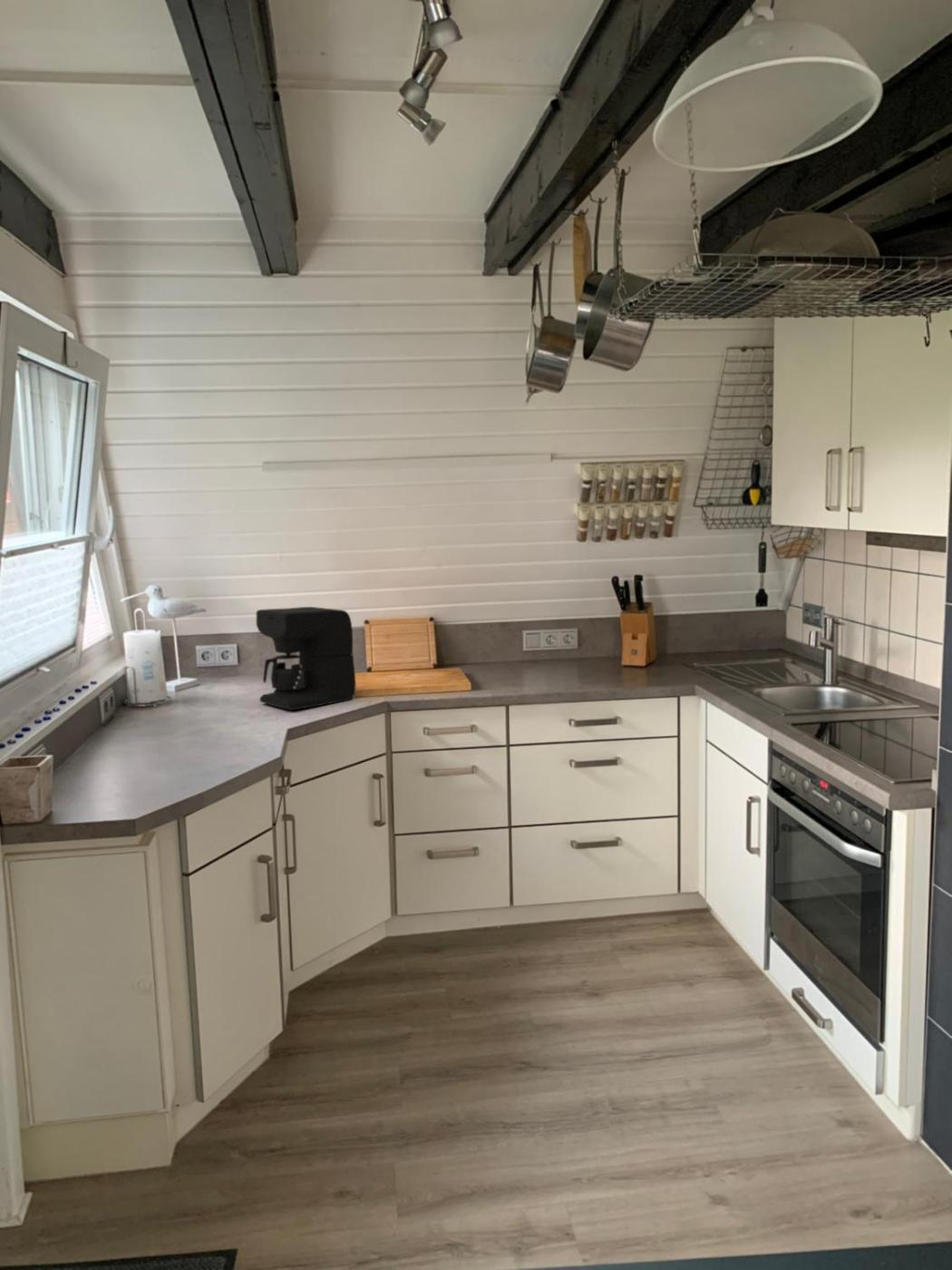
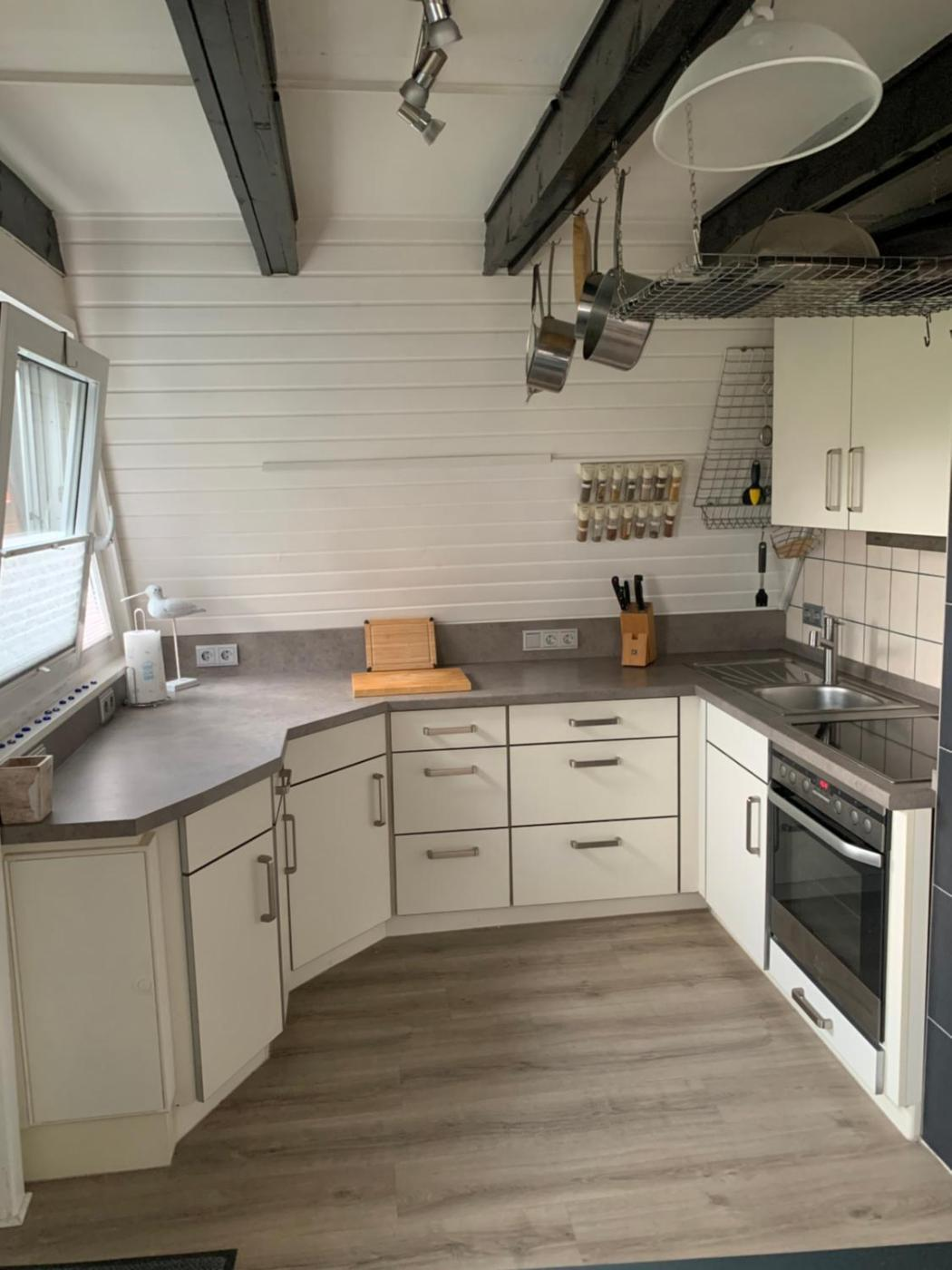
- coffee maker [255,606,356,711]
